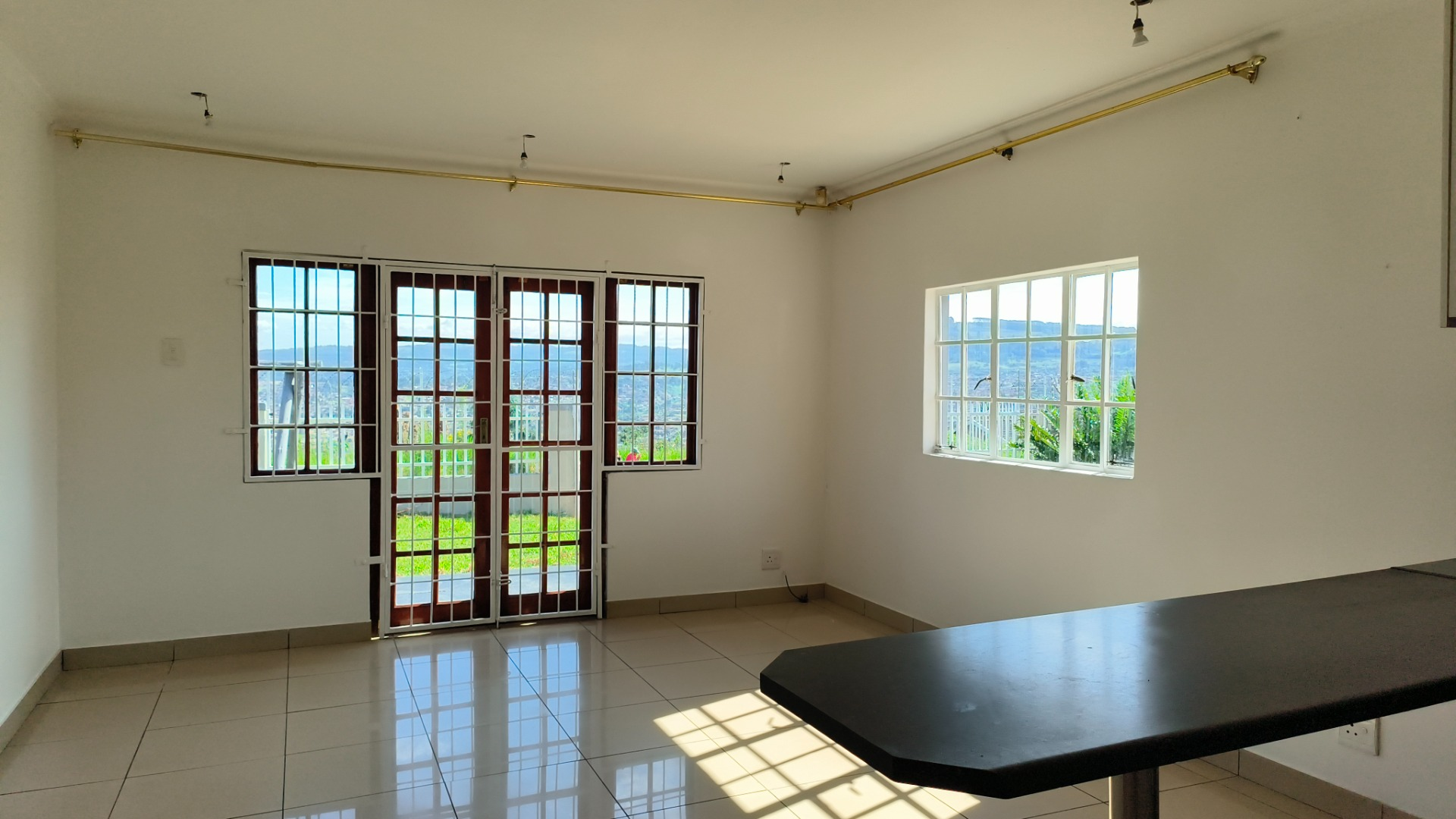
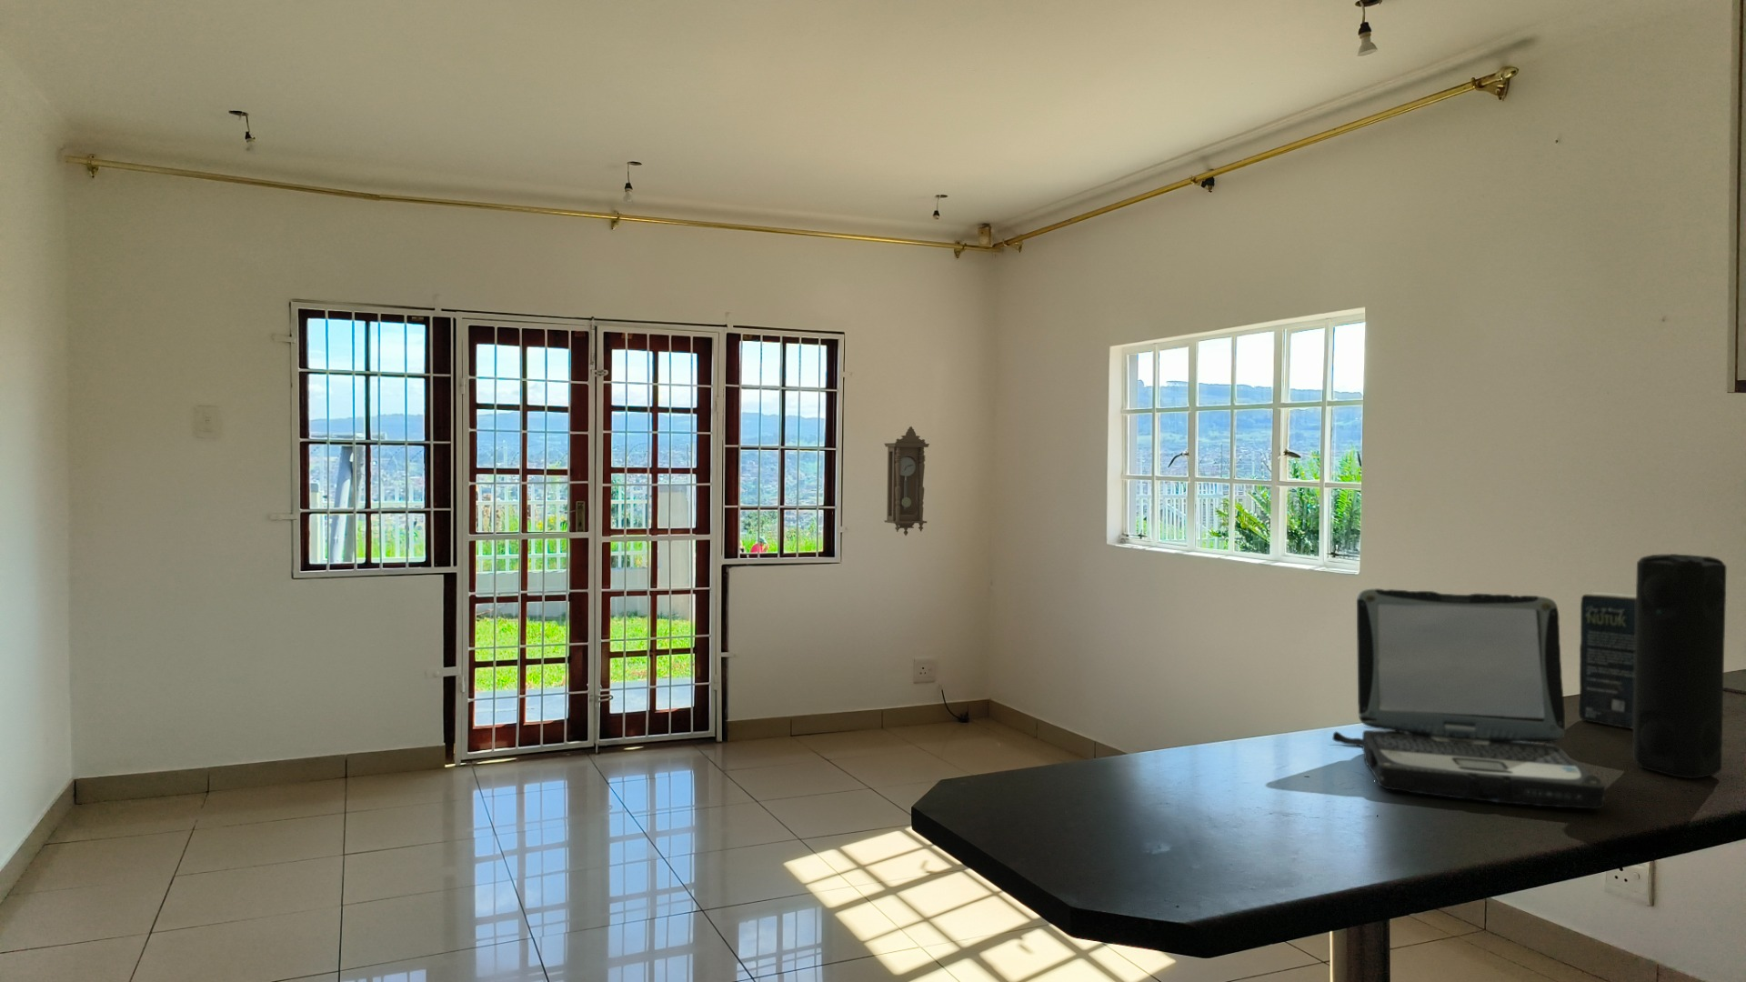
+ speaker [1631,553,1727,779]
+ pendulum clock [884,426,931,536]
+ laptop [1331,588,1606,809]
+ book [1578,591,1636,730]
